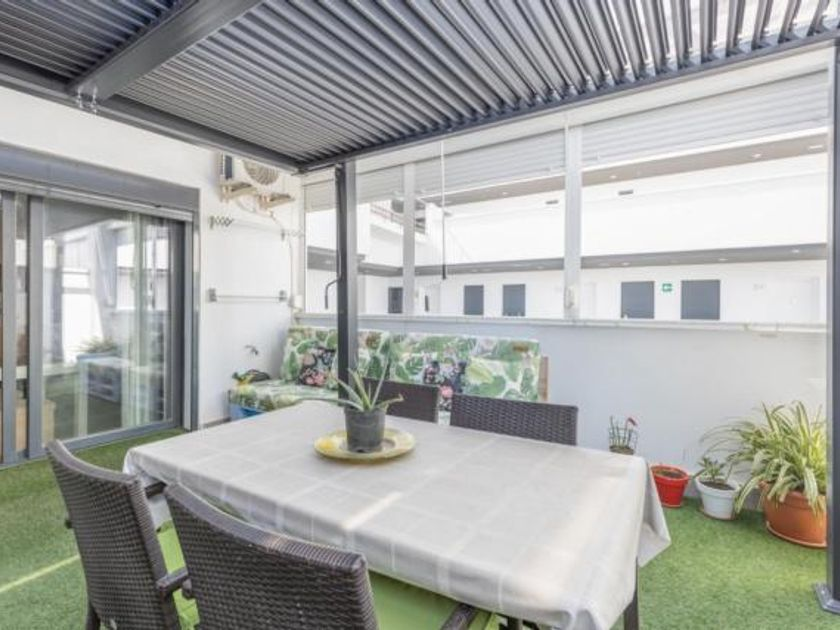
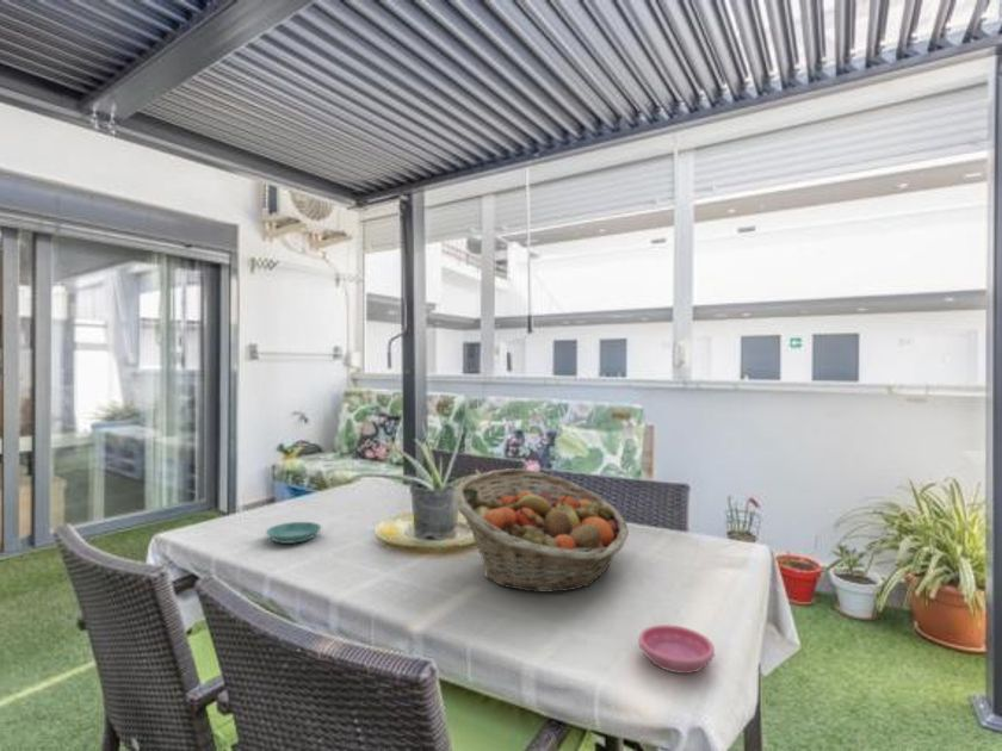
+ saucer [637,623,716,675]
+ saucer [265,521,322,545]
+ fruit basket [452,467,630,594]
